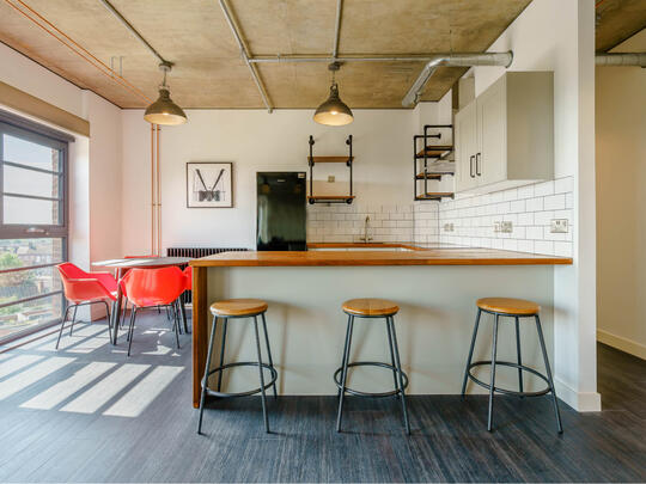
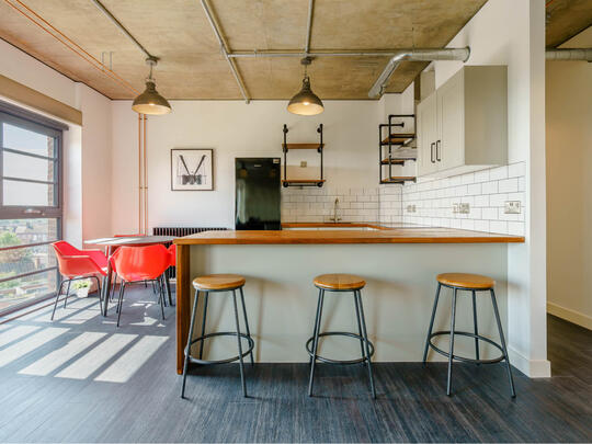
+ potted plant [69,277,93,298]
